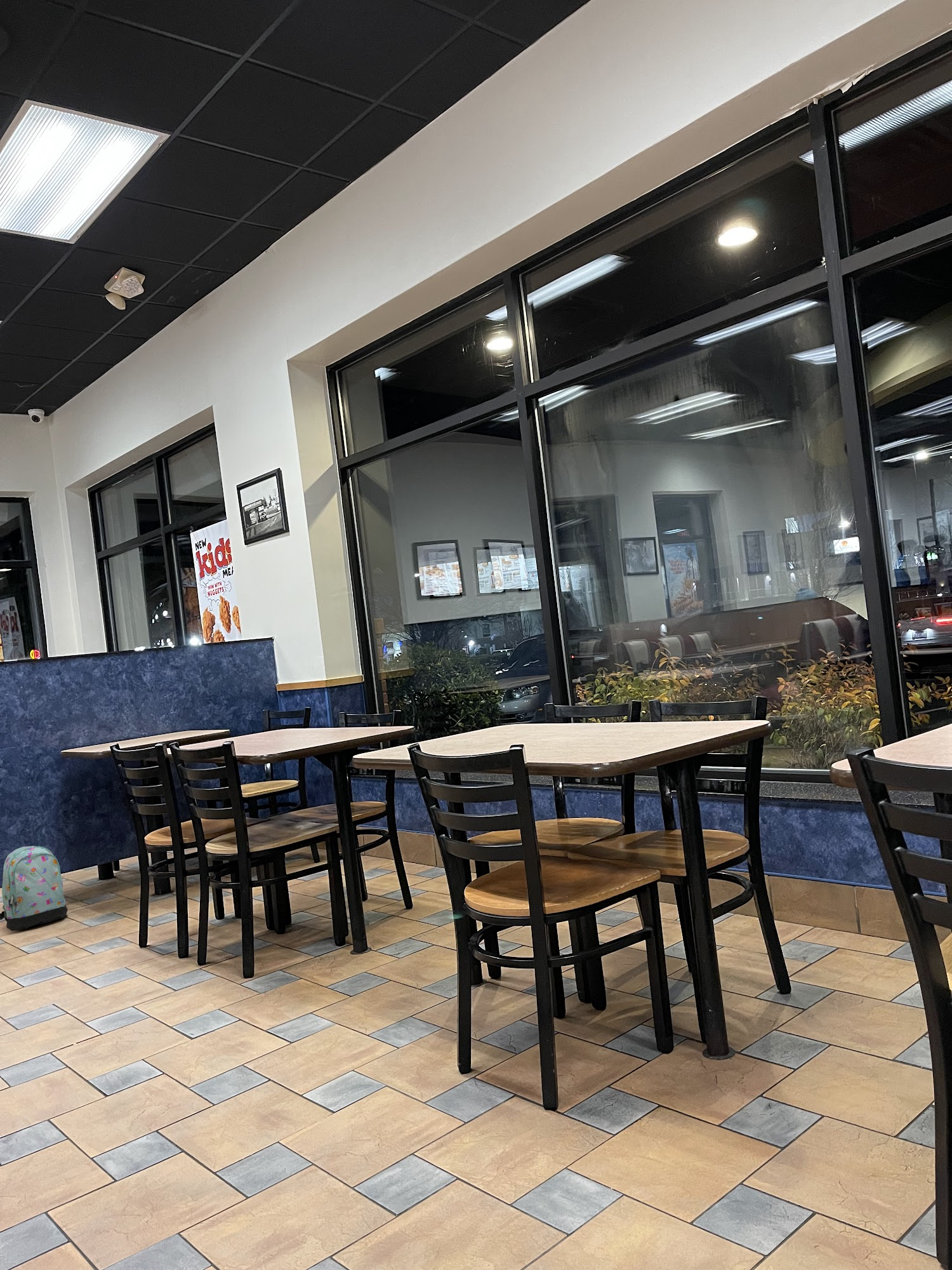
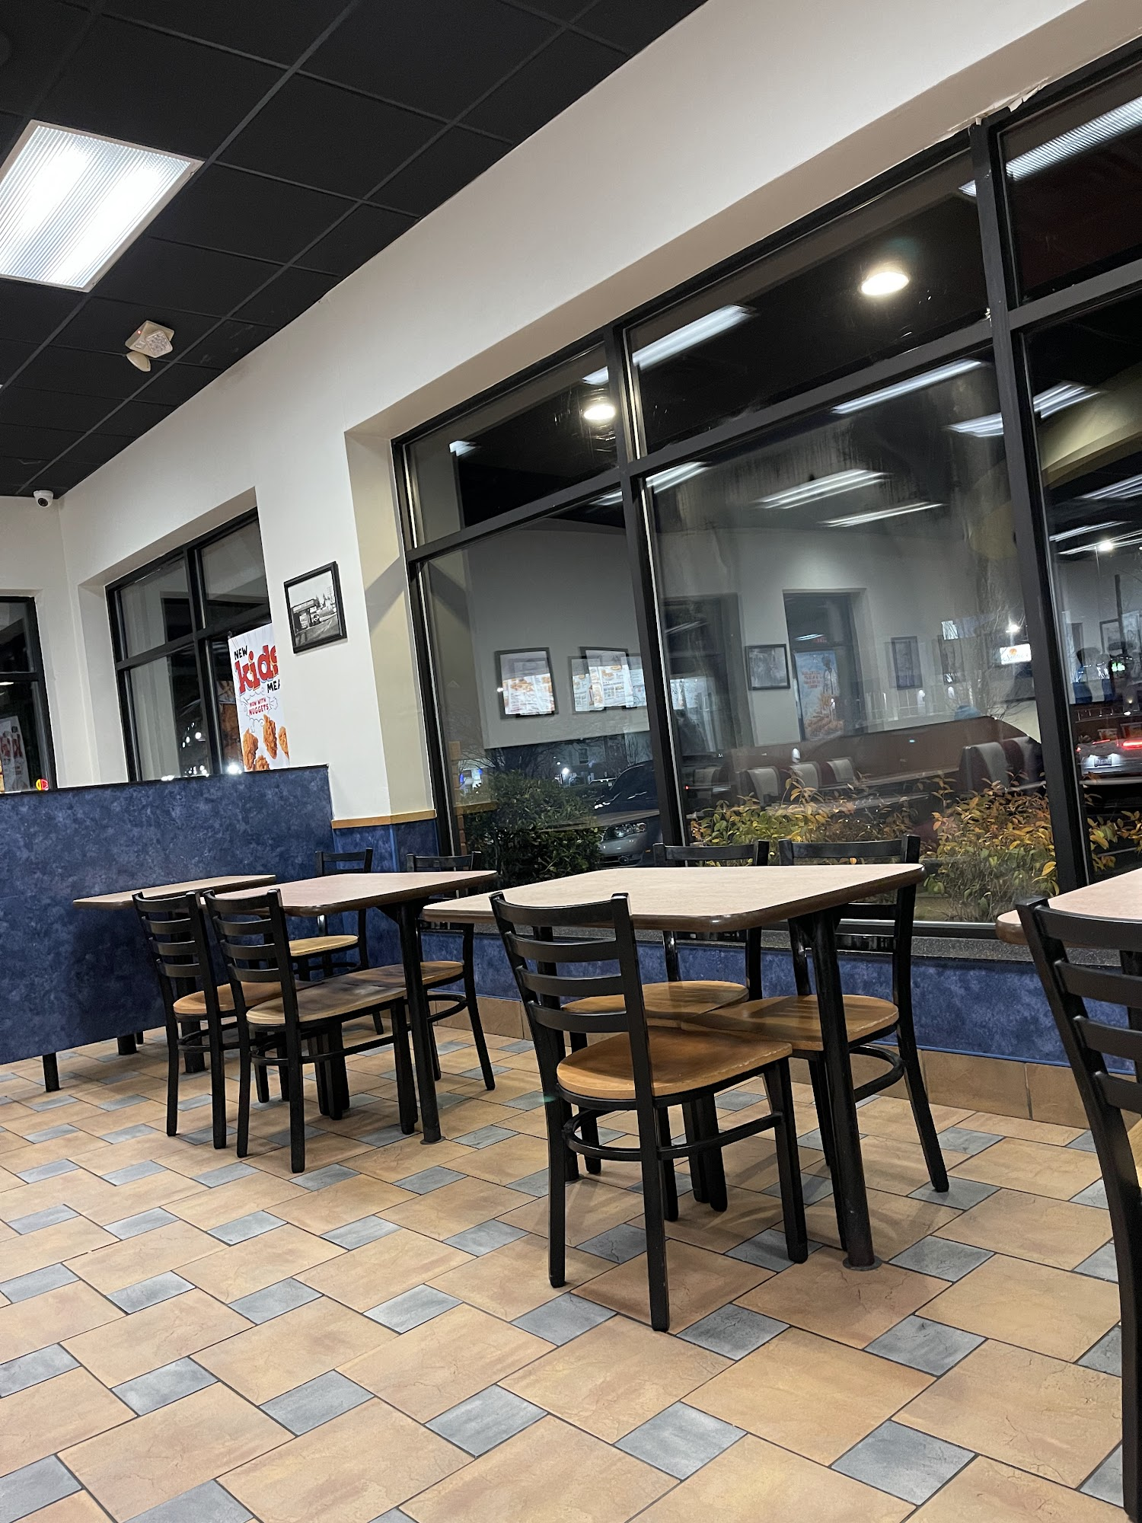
- backpack [0,845,69,932]
